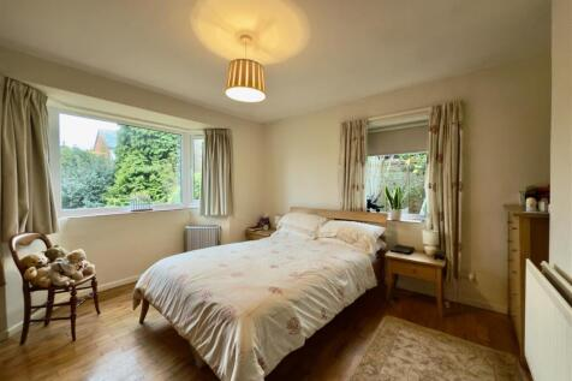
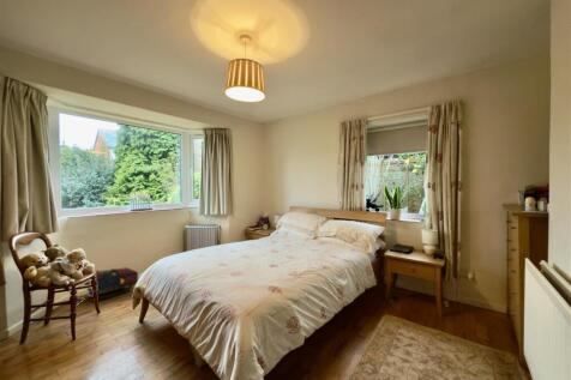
+ satchel [83,266,139,300]
